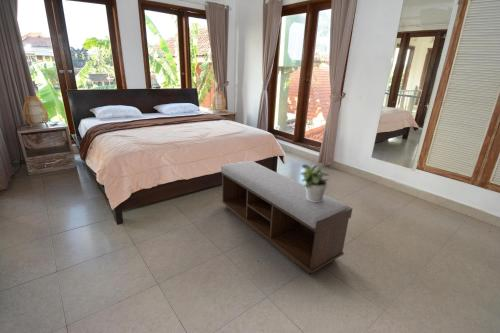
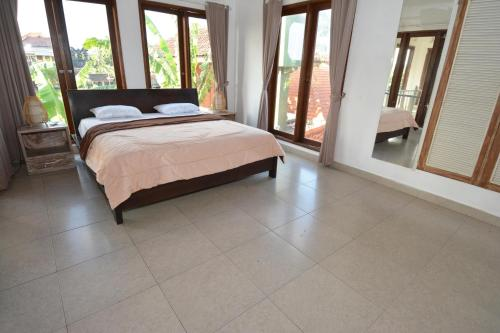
- potted plant [299,161,330,202]
- bench [220,160,353,274]
